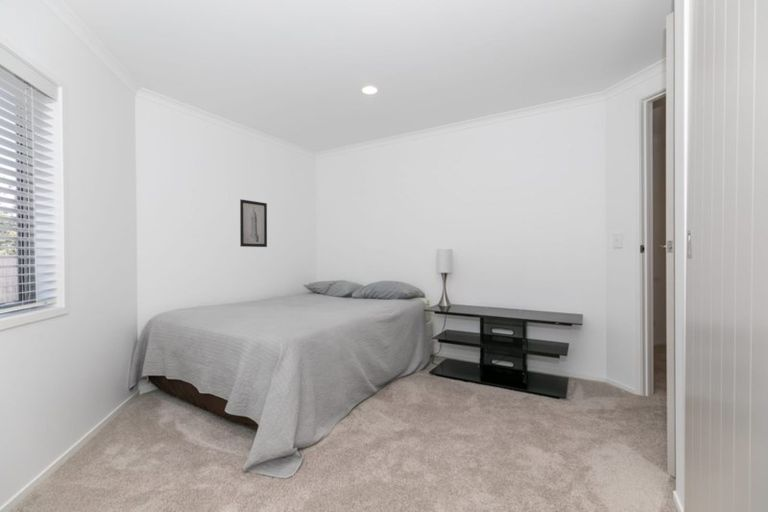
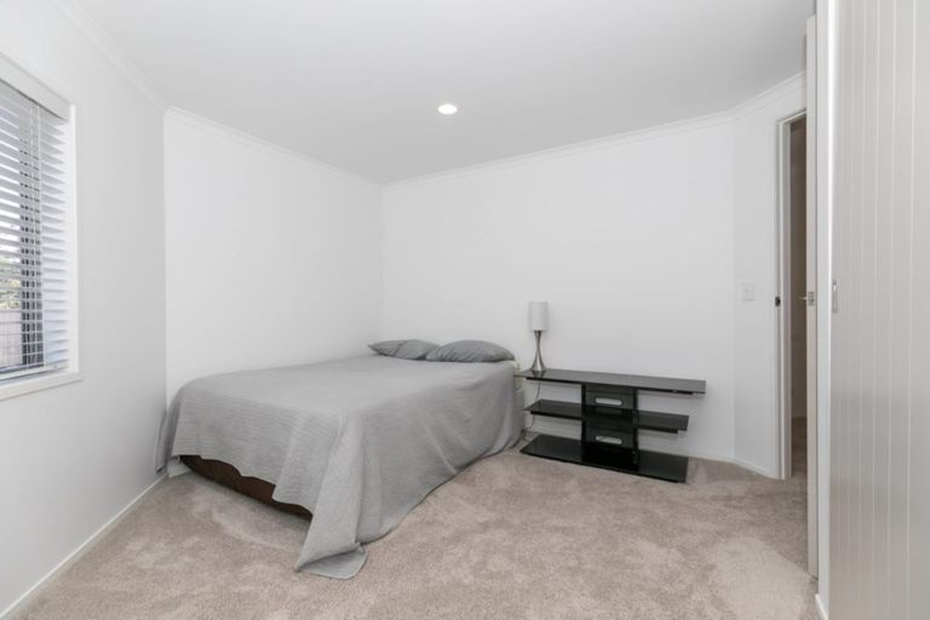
- wall art [239,199,268,248]
